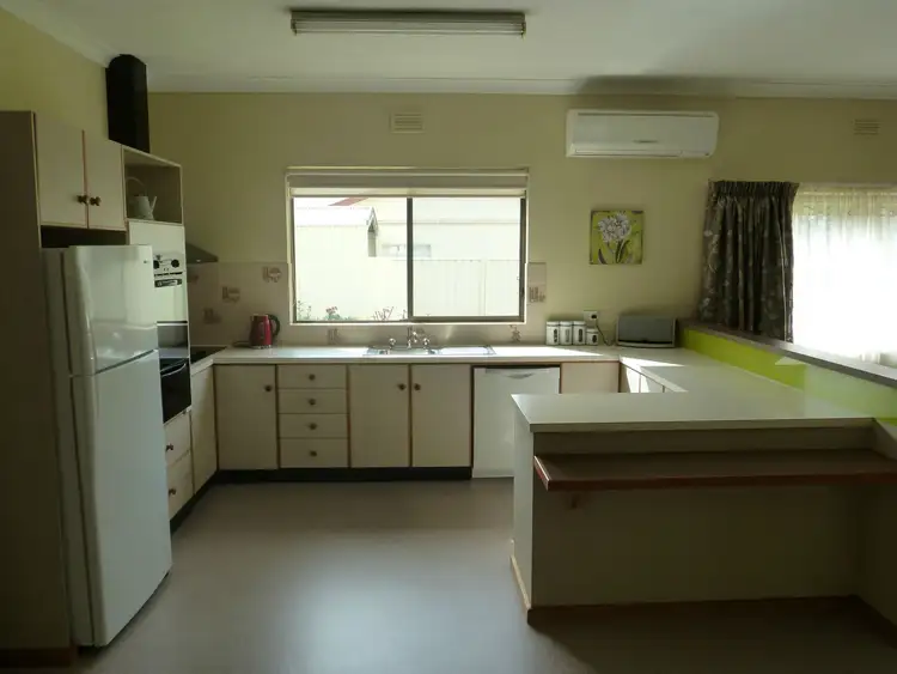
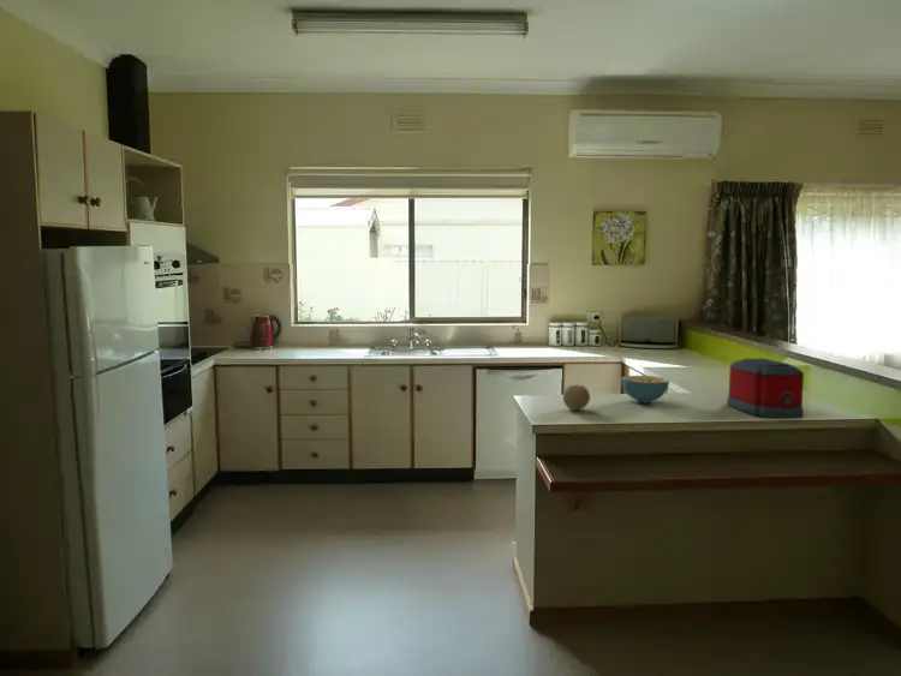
+ toaster [726,358,805,419]
+ cereal bowl [620,375,670,403]
+ fruit [562,384,591,411]
